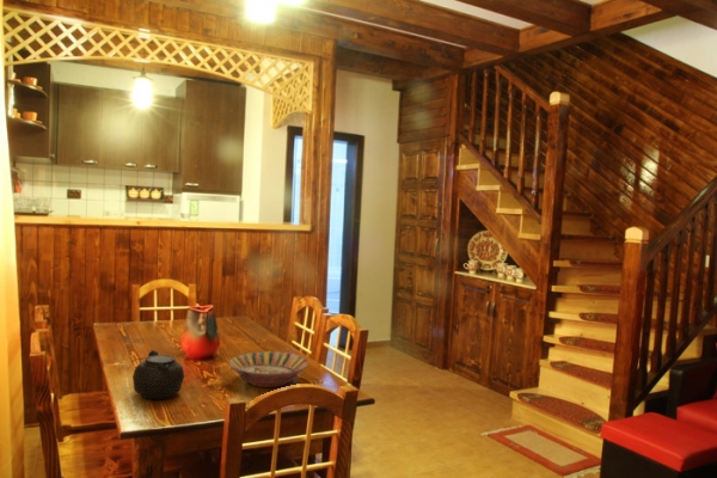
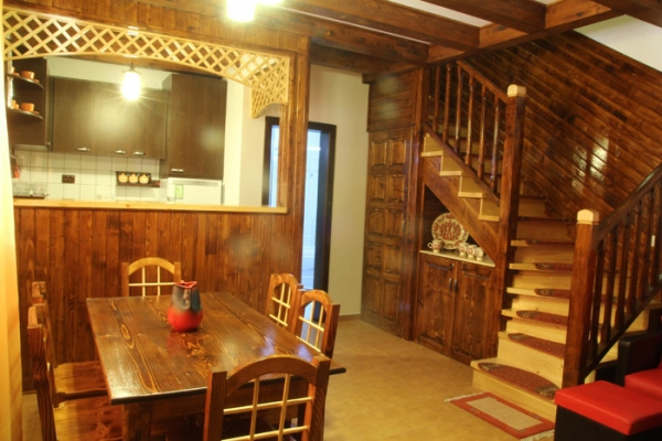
- teapot [131,349,185,400]
- serving bowl [227,350,310,388]
